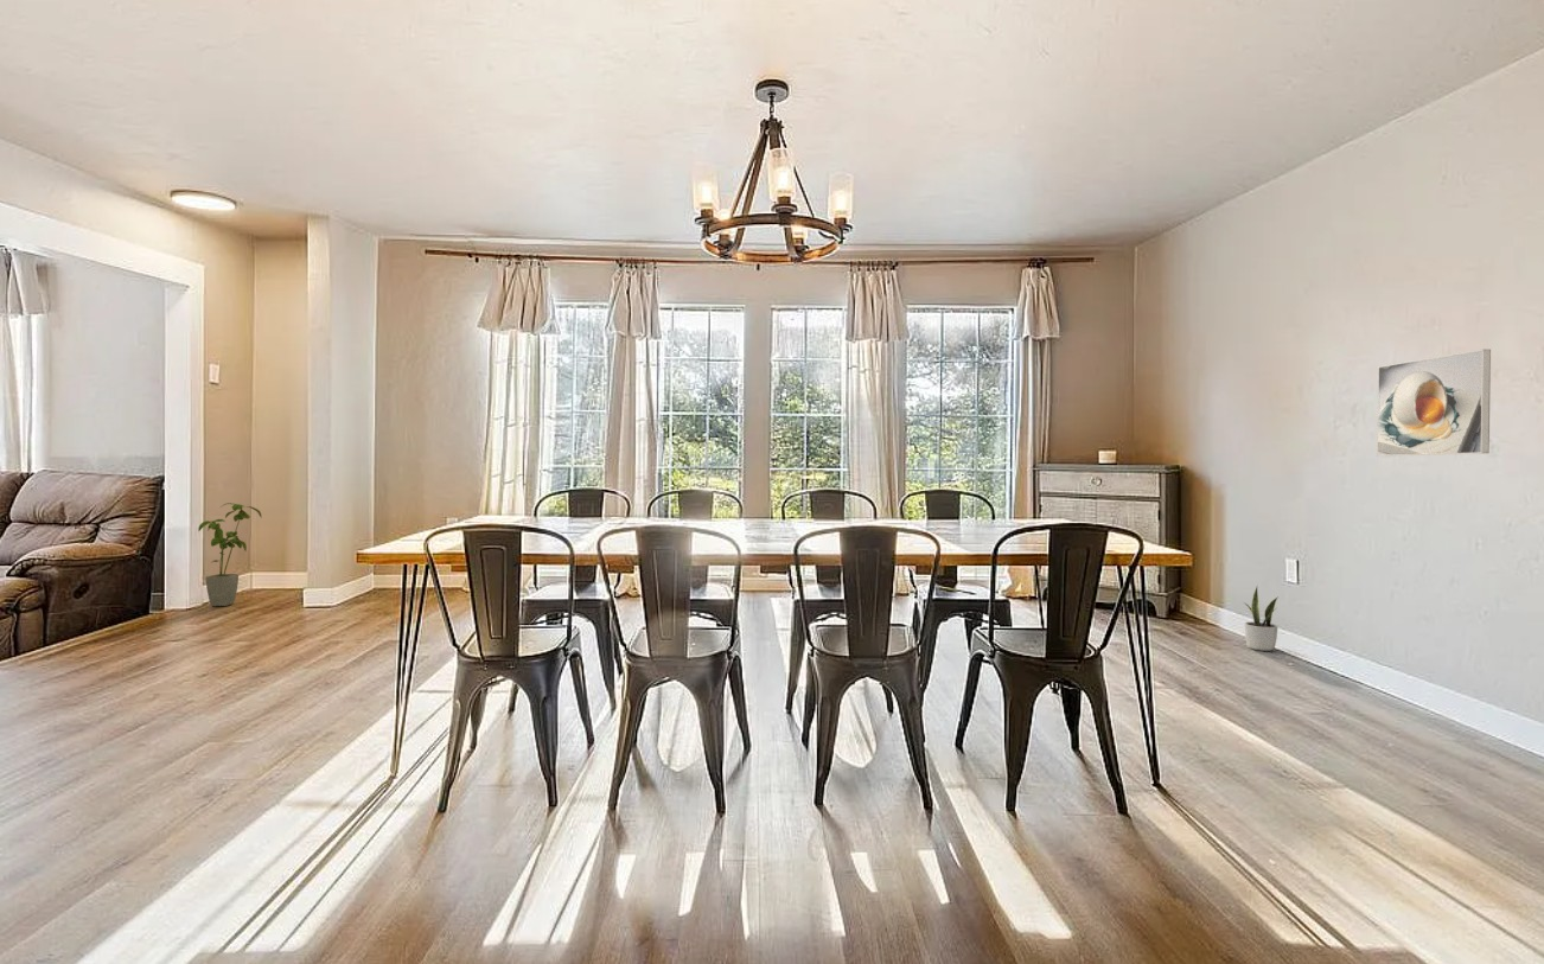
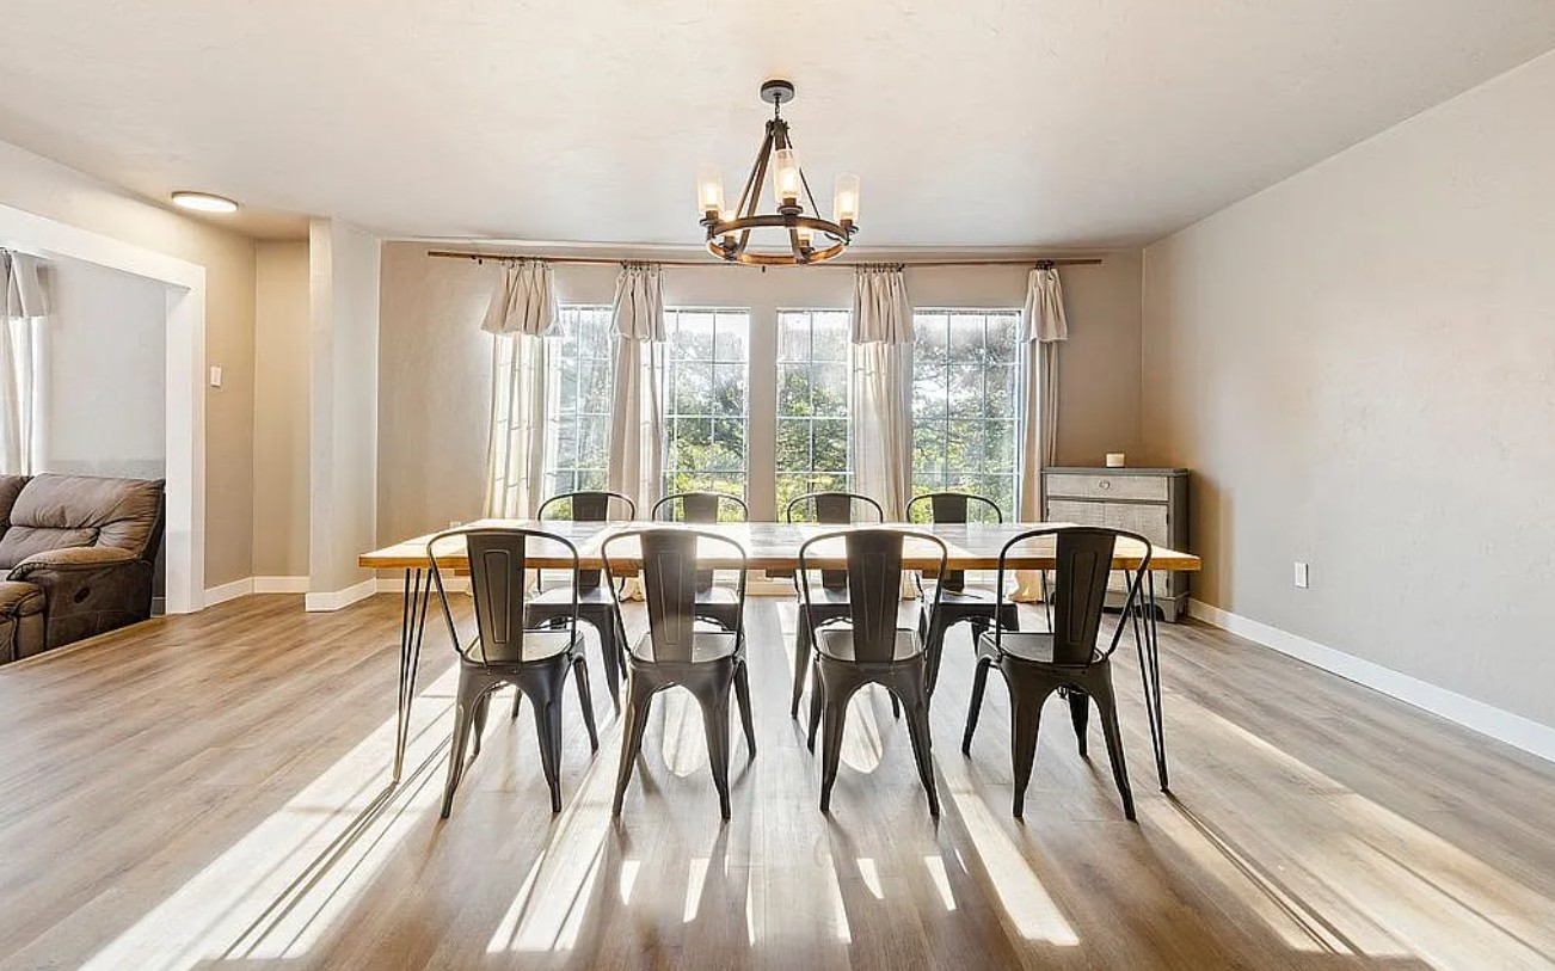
- potted plant [1243,586,1280,652]
- house plant [197,502,263,607]
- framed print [1376,349,1492,458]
